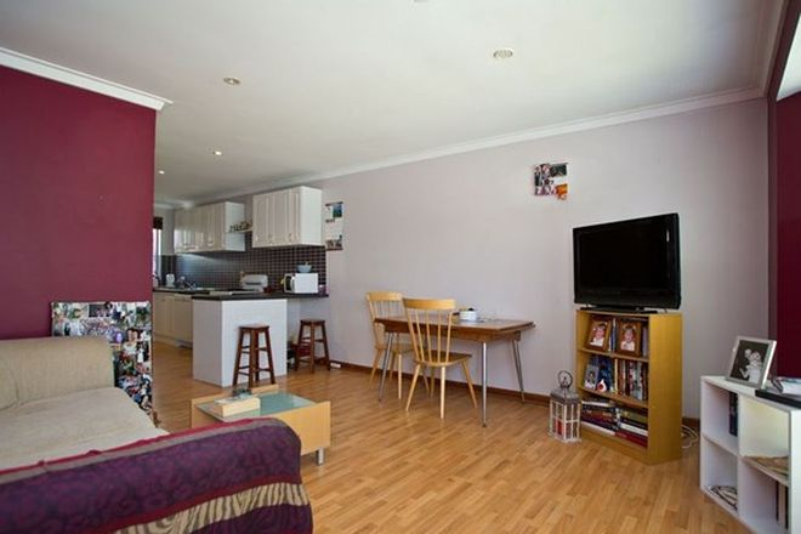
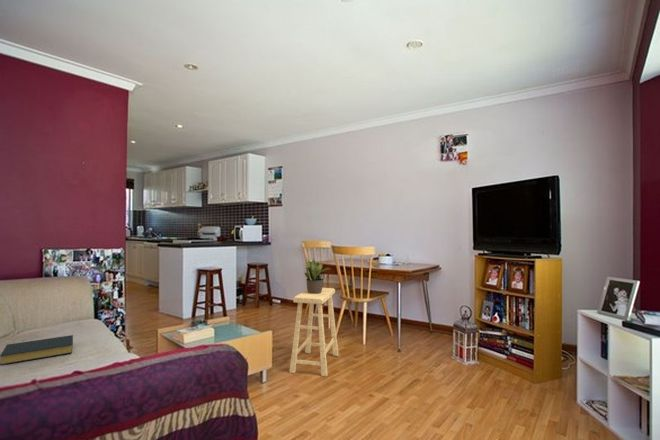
+ stool [288,287,339,377]
+ potted plant [303,257,331,294]
+ hardback book [0,334,74,366]
